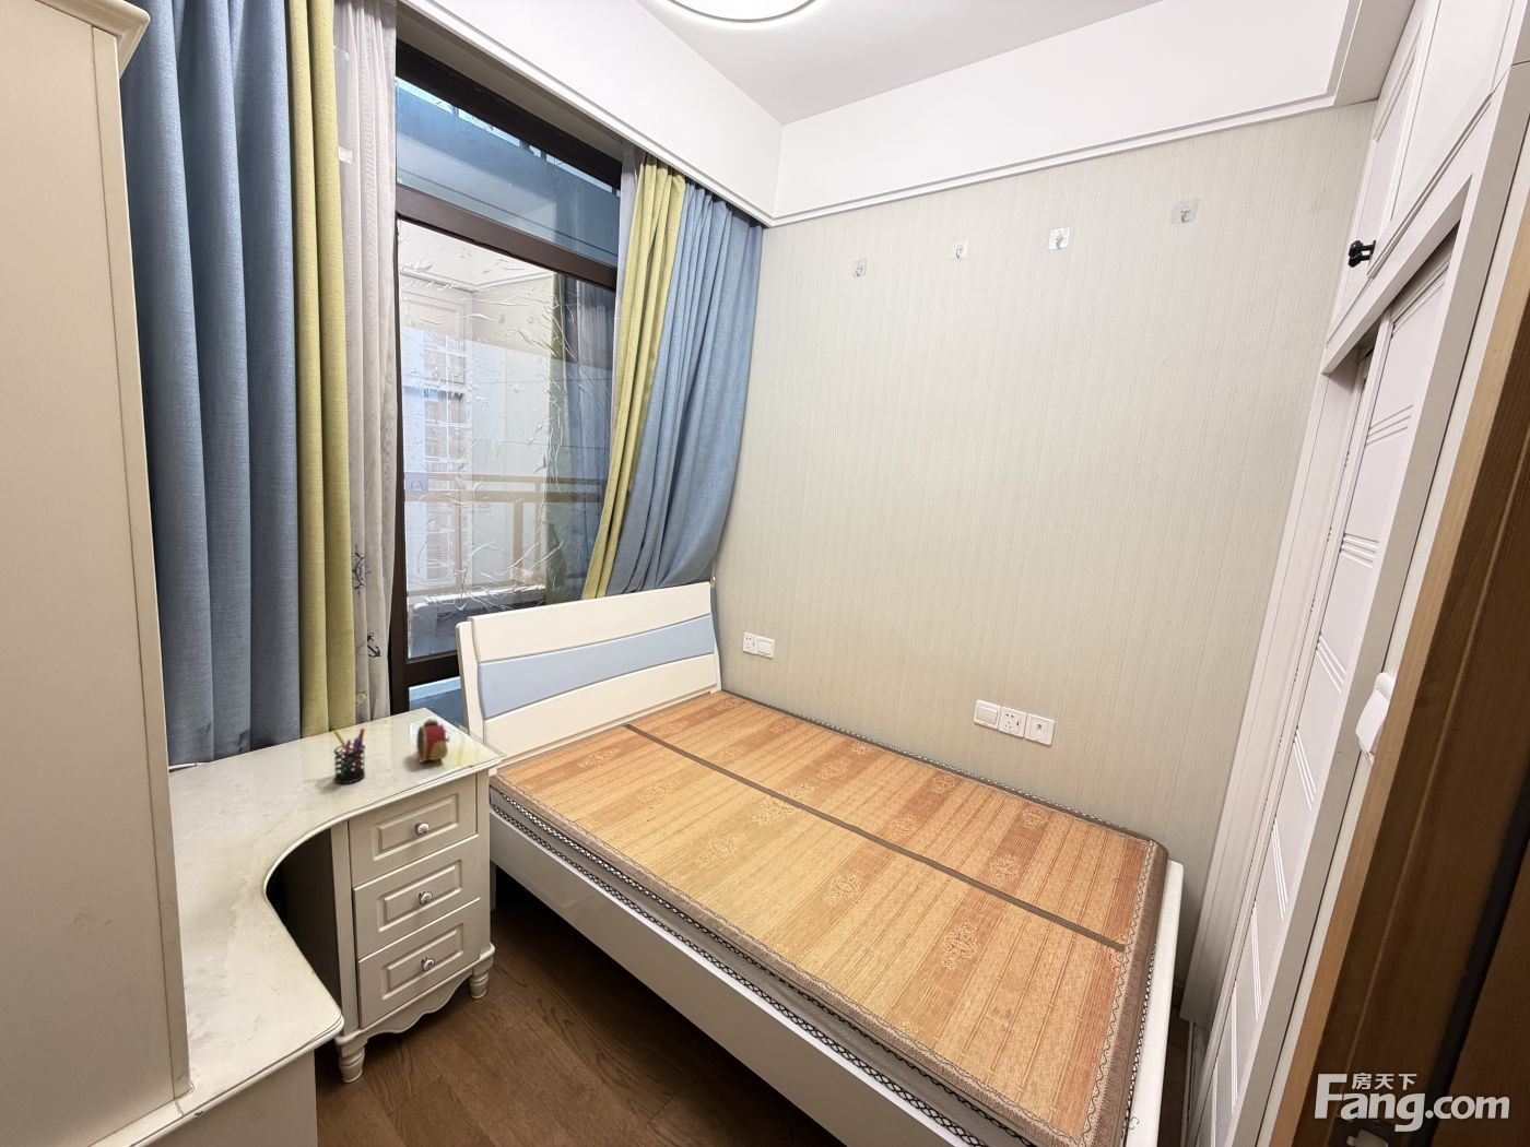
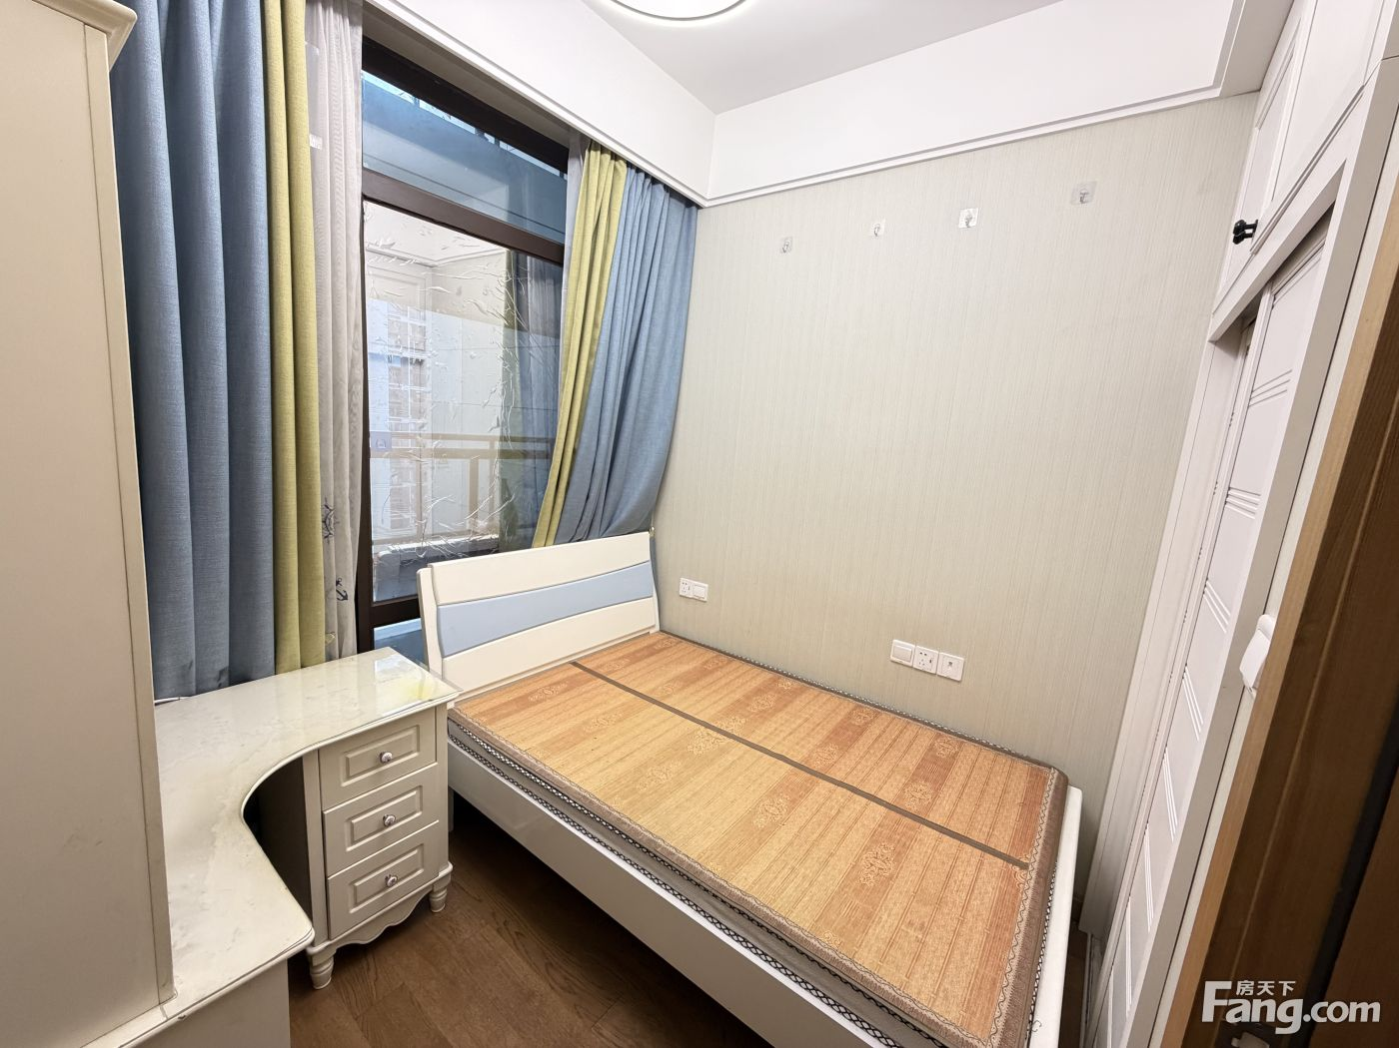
- pen holder [333,728,366,784]
- alarm clock [416,717,451,765]
